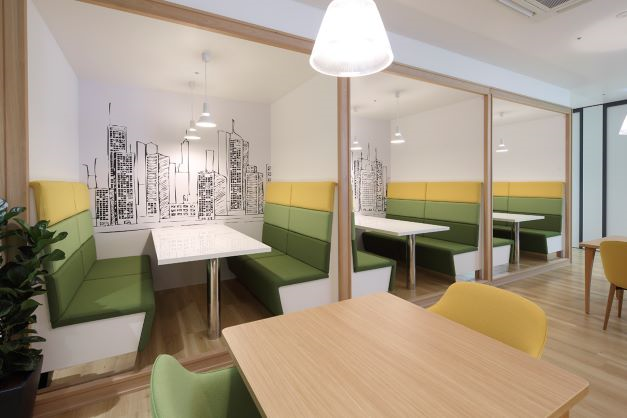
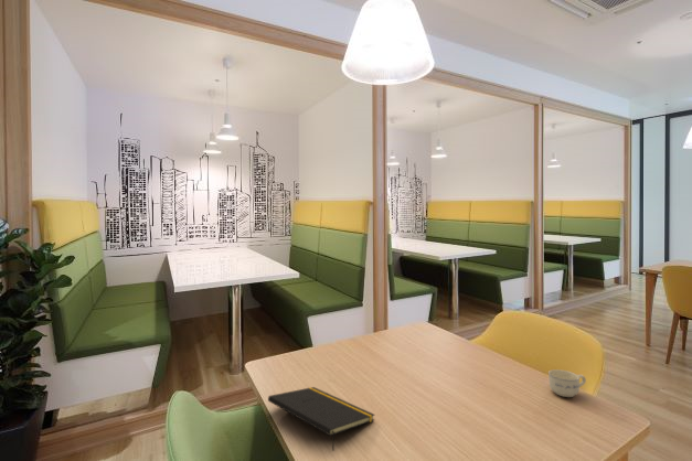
+ cup [547,368,587,398]
+ notepad [267,386,376,452]
